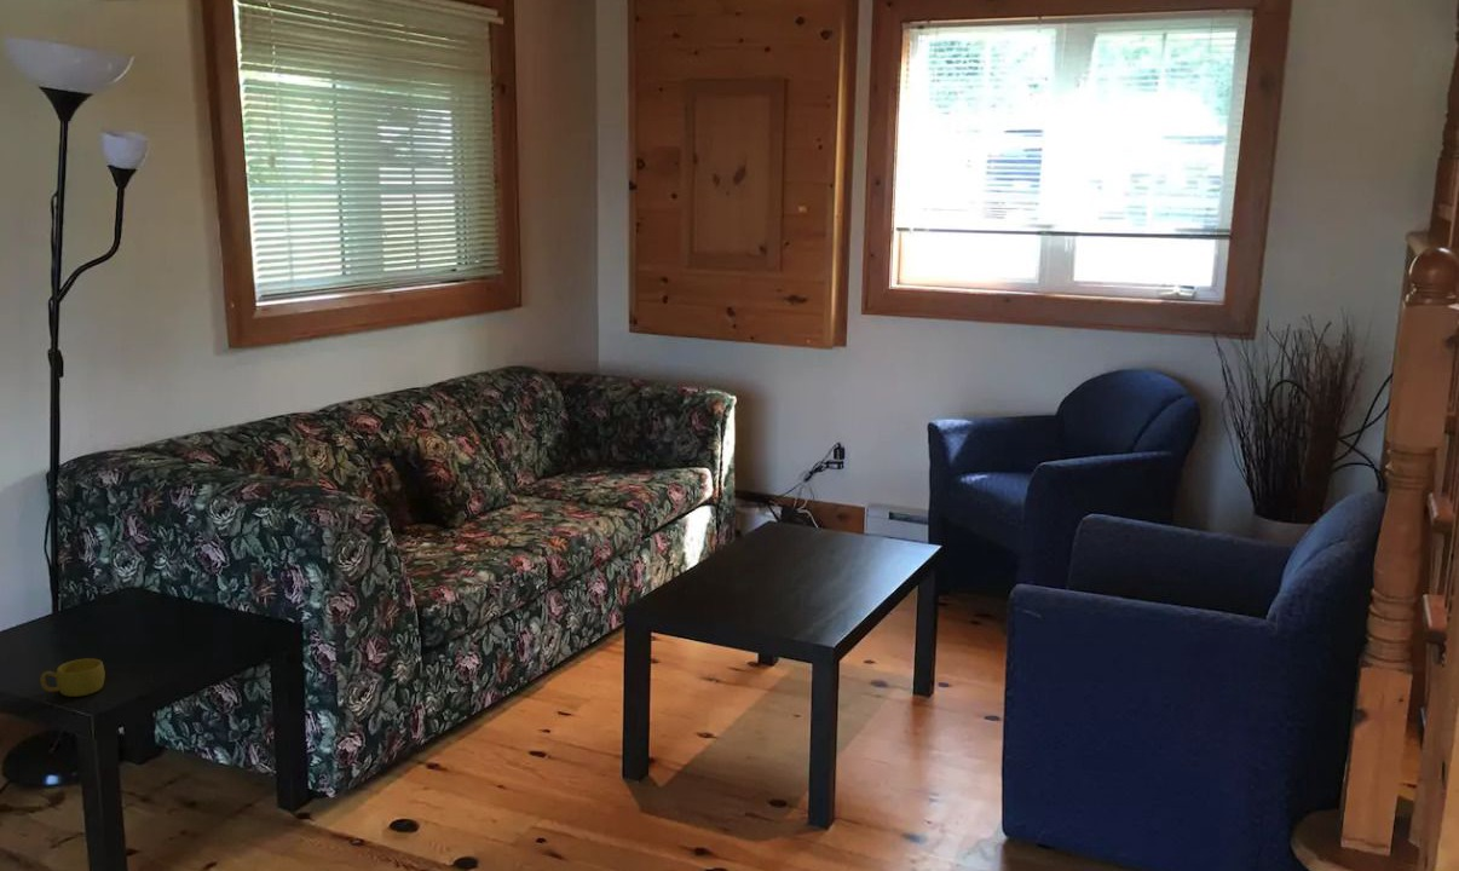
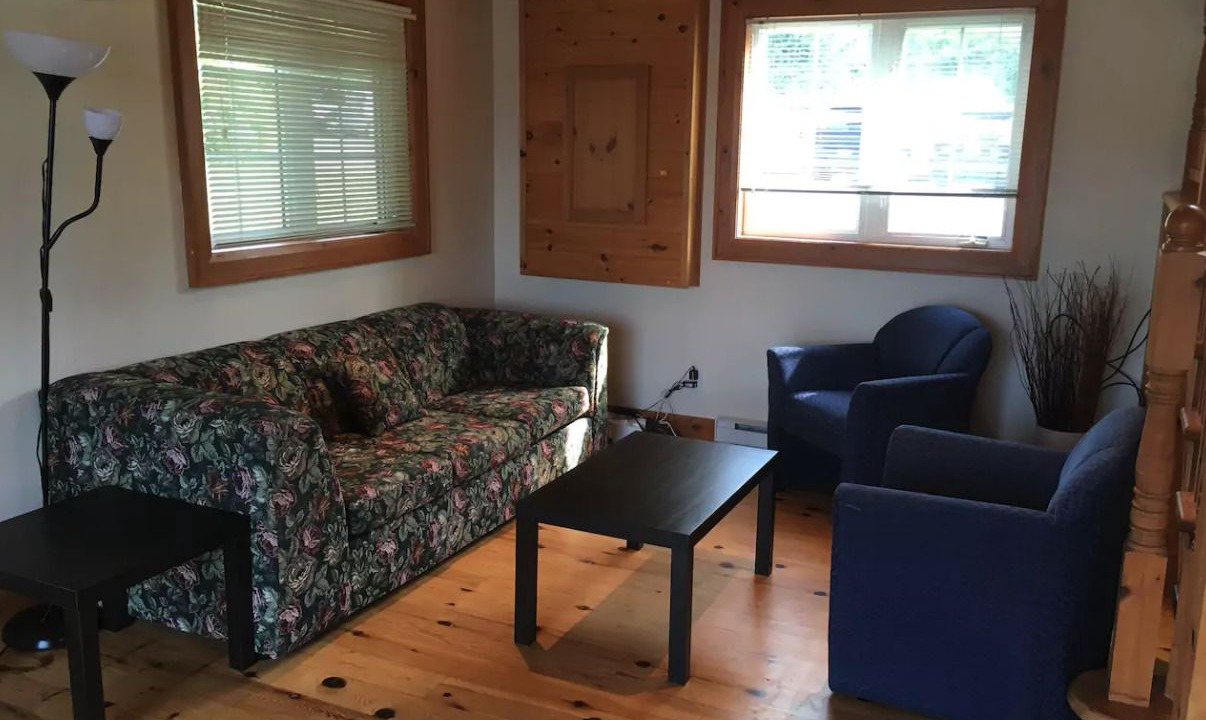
- cup [39,657,106,698]
